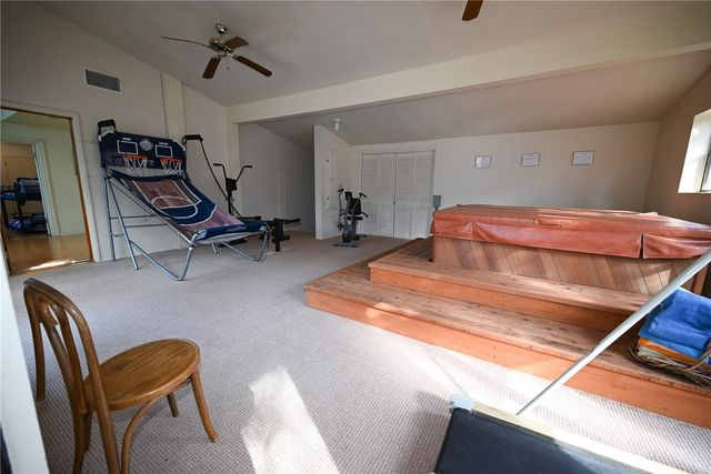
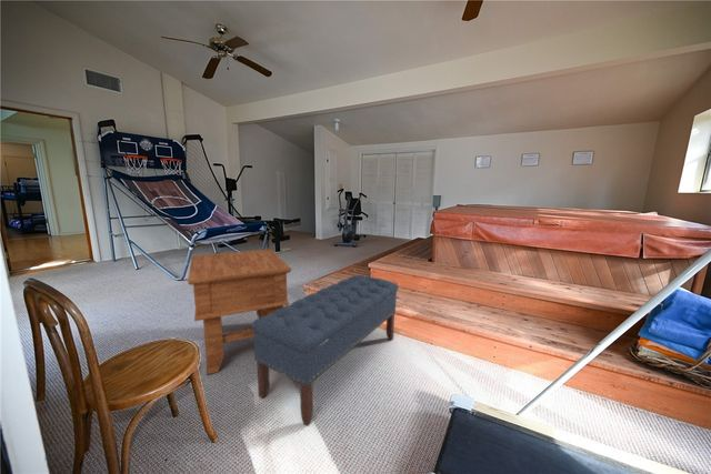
+ side table [187,249,292,375]
+ bench [250,274,400,427]
